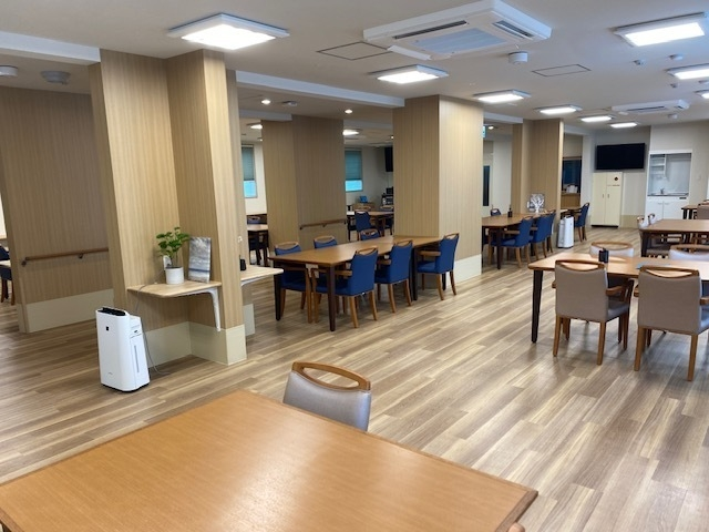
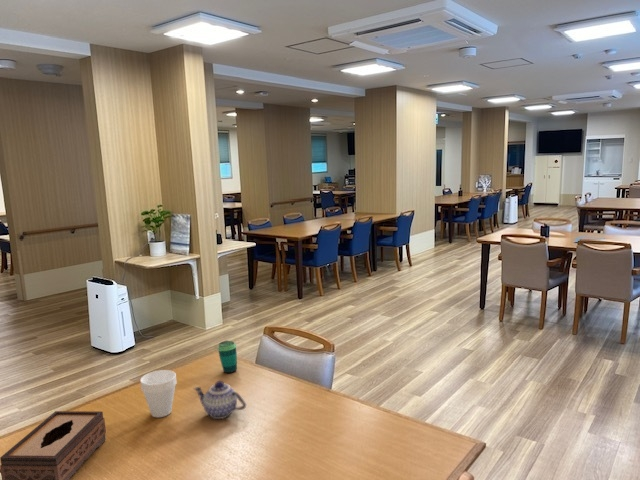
+ cup [217,340,238,374]
+ tissue box [0,410,107,480]
+ cup [139,369,178,418]
+ teapot [193,380,247,420]
